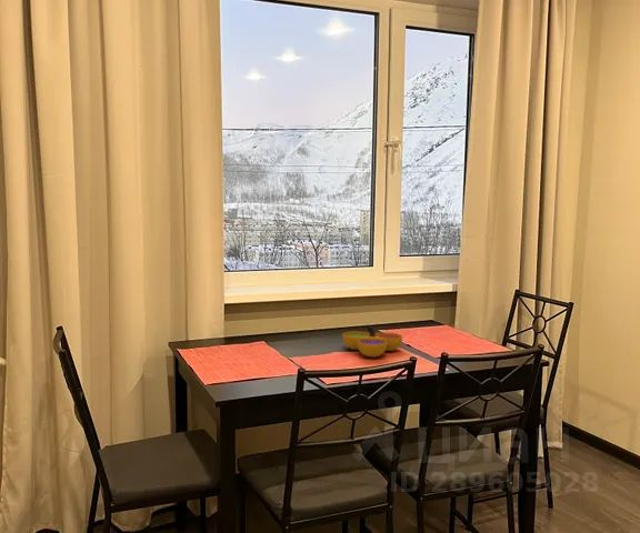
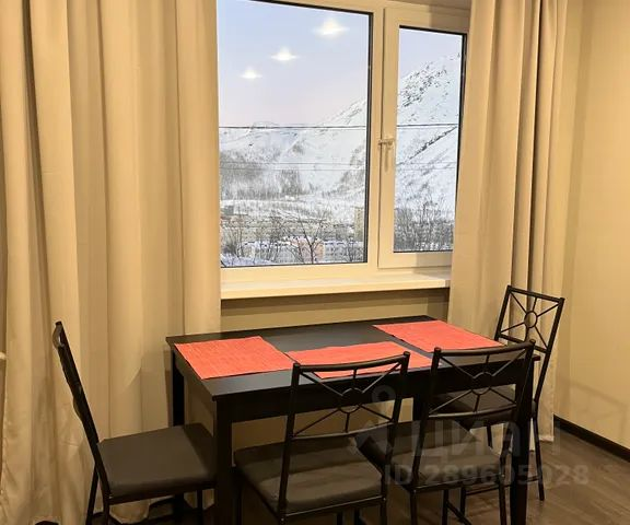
- decorative bowl [341,324,403,358]
